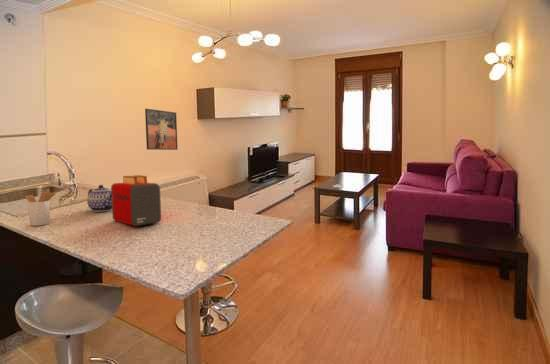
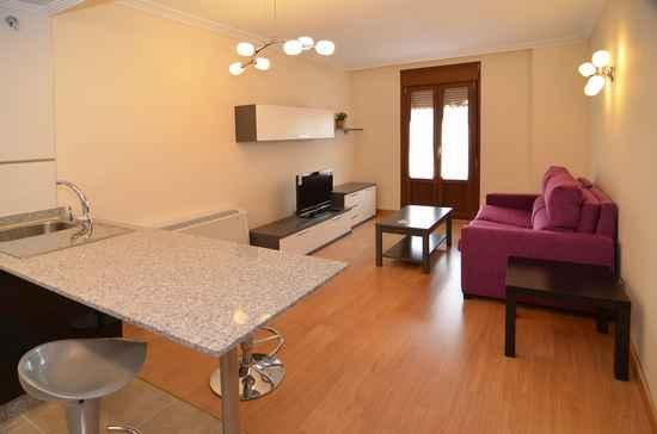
- utensil holder [24,188,57,227]
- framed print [144,108,178,151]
- toaster [110,174,162,227]
- teapot [86,184,112,213]
